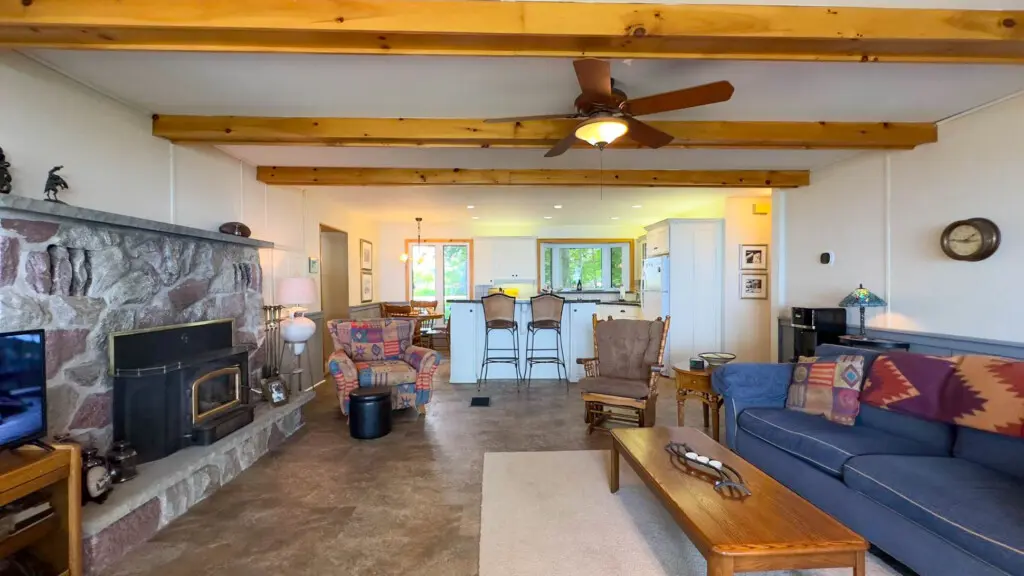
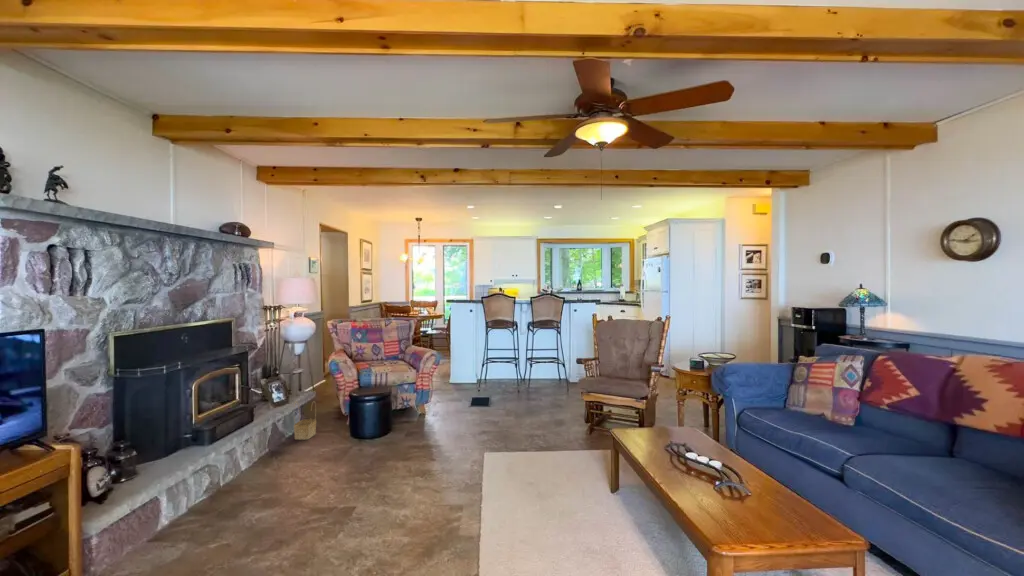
+ basket [293,400,317,441]
